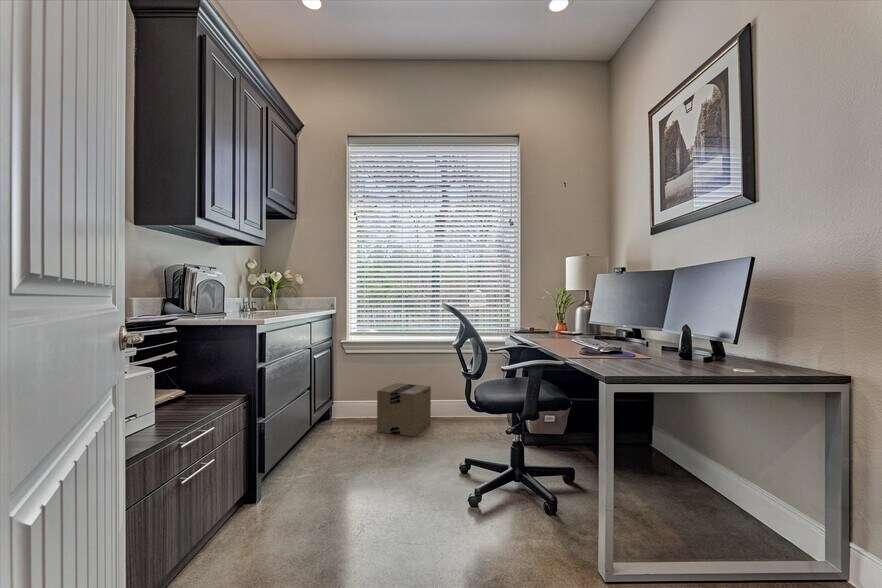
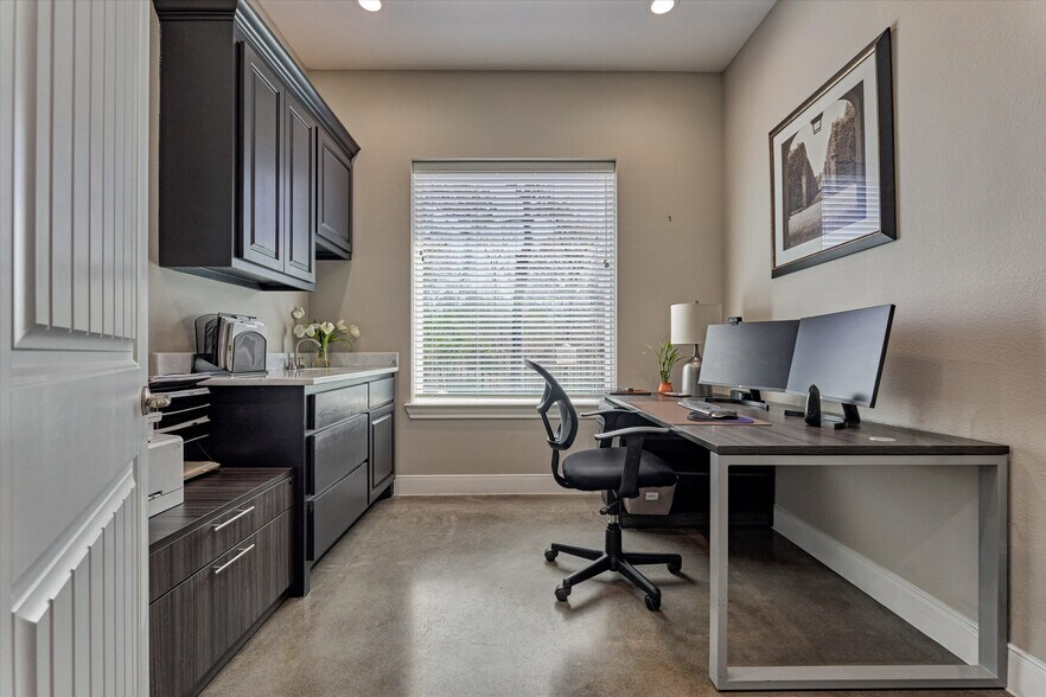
- cardboard box [376,382,432,438]
